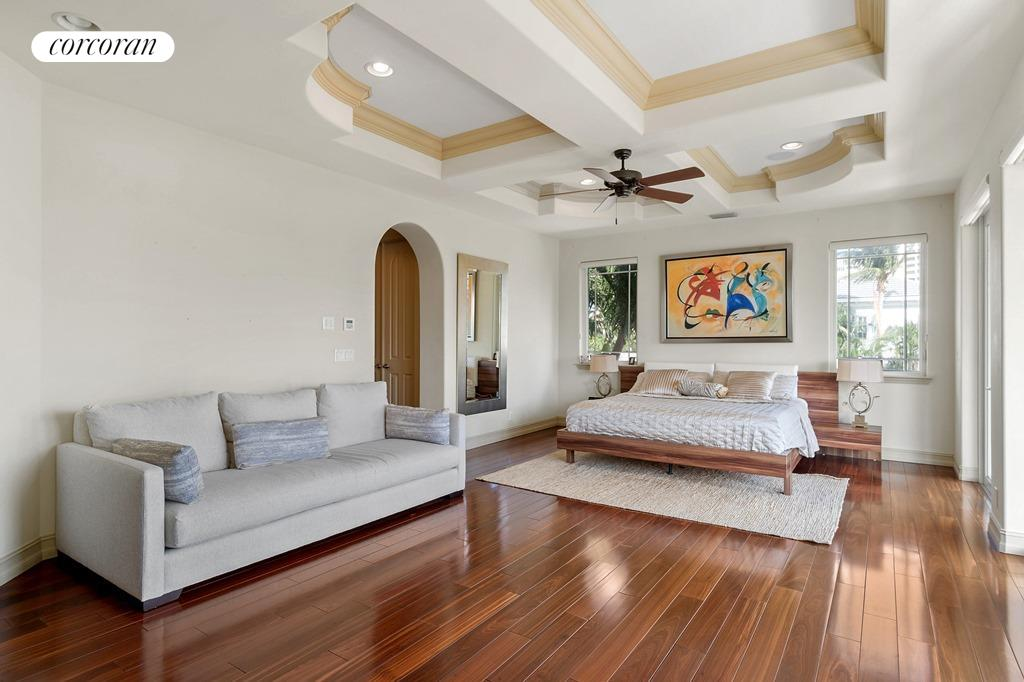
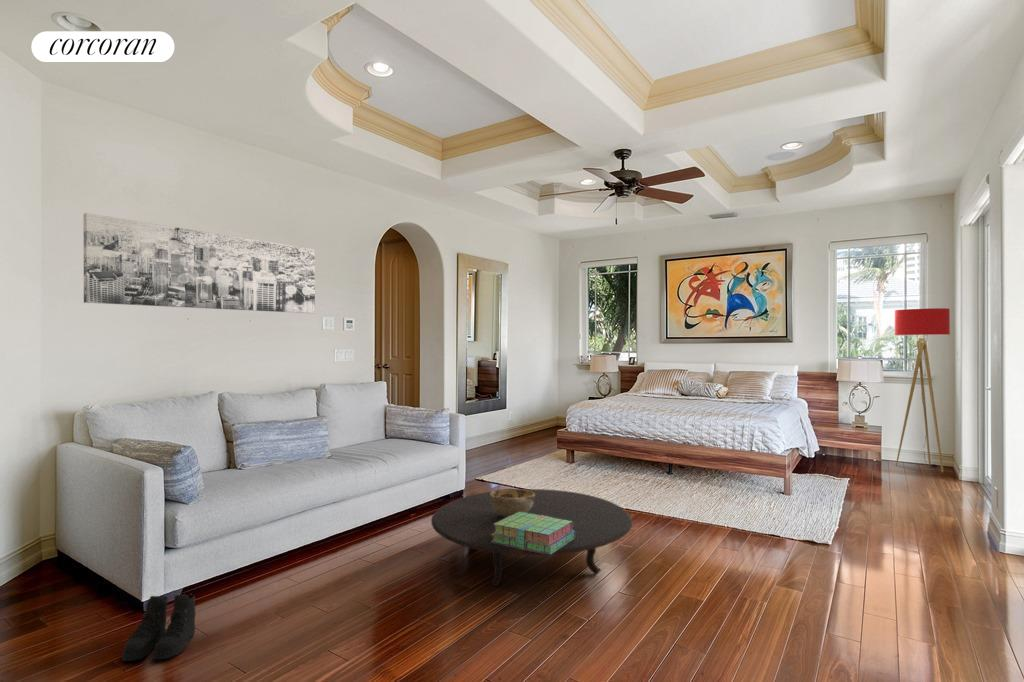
+ boots [121,593,197,662]
+ floor lamp [894,307,951,473]
+ wall art [82,212,316,314]
+ decorative bowl [490,488,535,517]
+ stack of books [491,512,575,556]
+ table [430,488,634,587]
